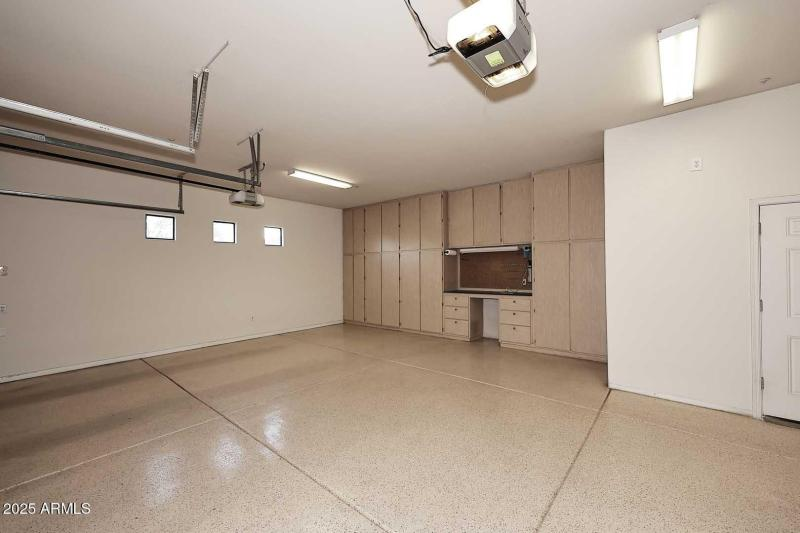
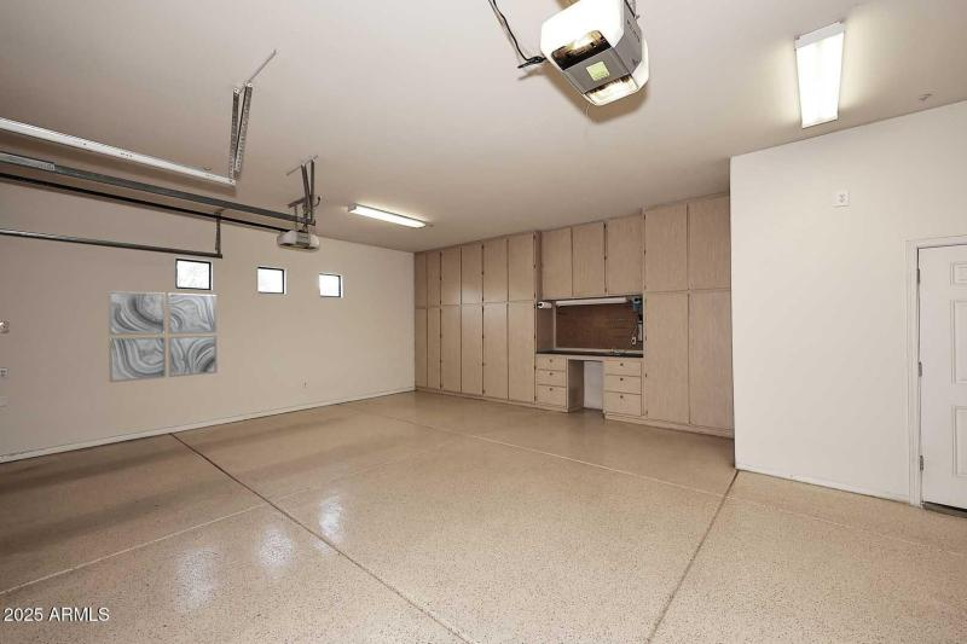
+ wall art [106,290,219,384]
